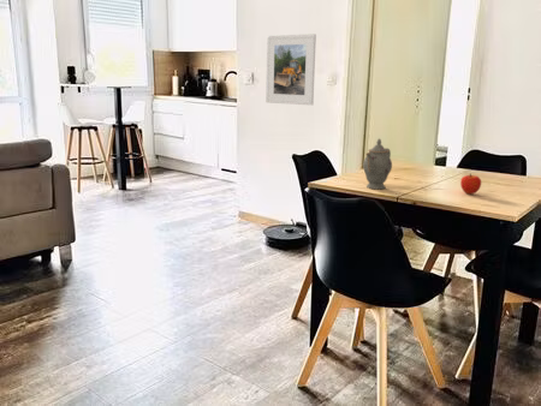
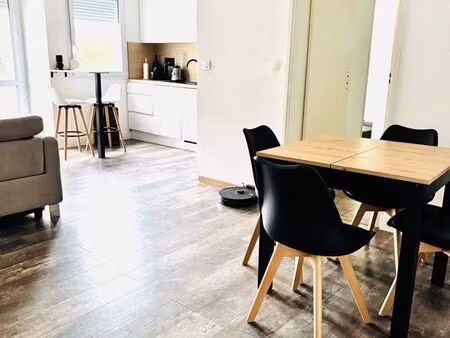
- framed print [264,32,317,106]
- chinaware [362,137,393,190]
- fruit [459,172,482,196]
